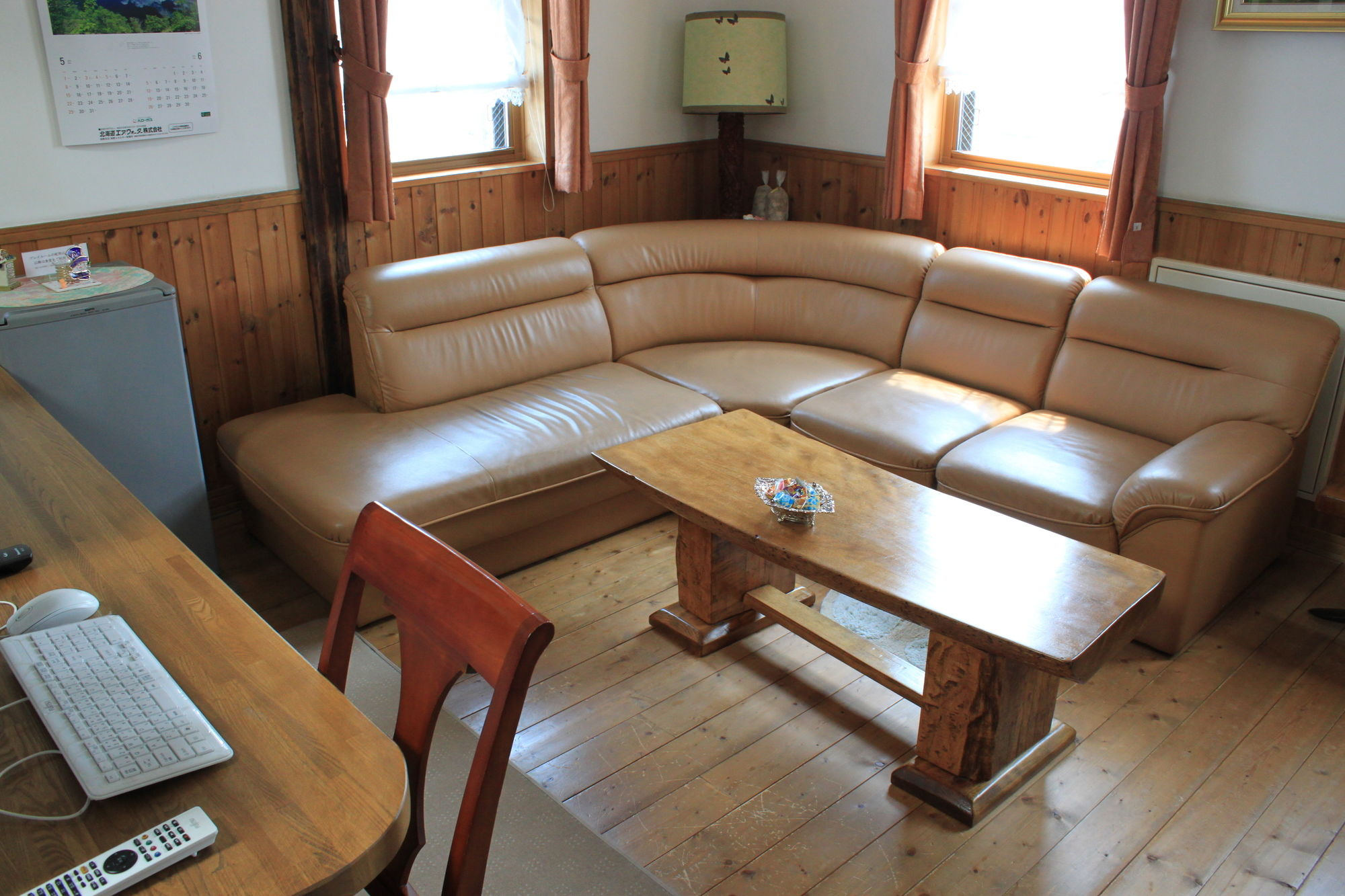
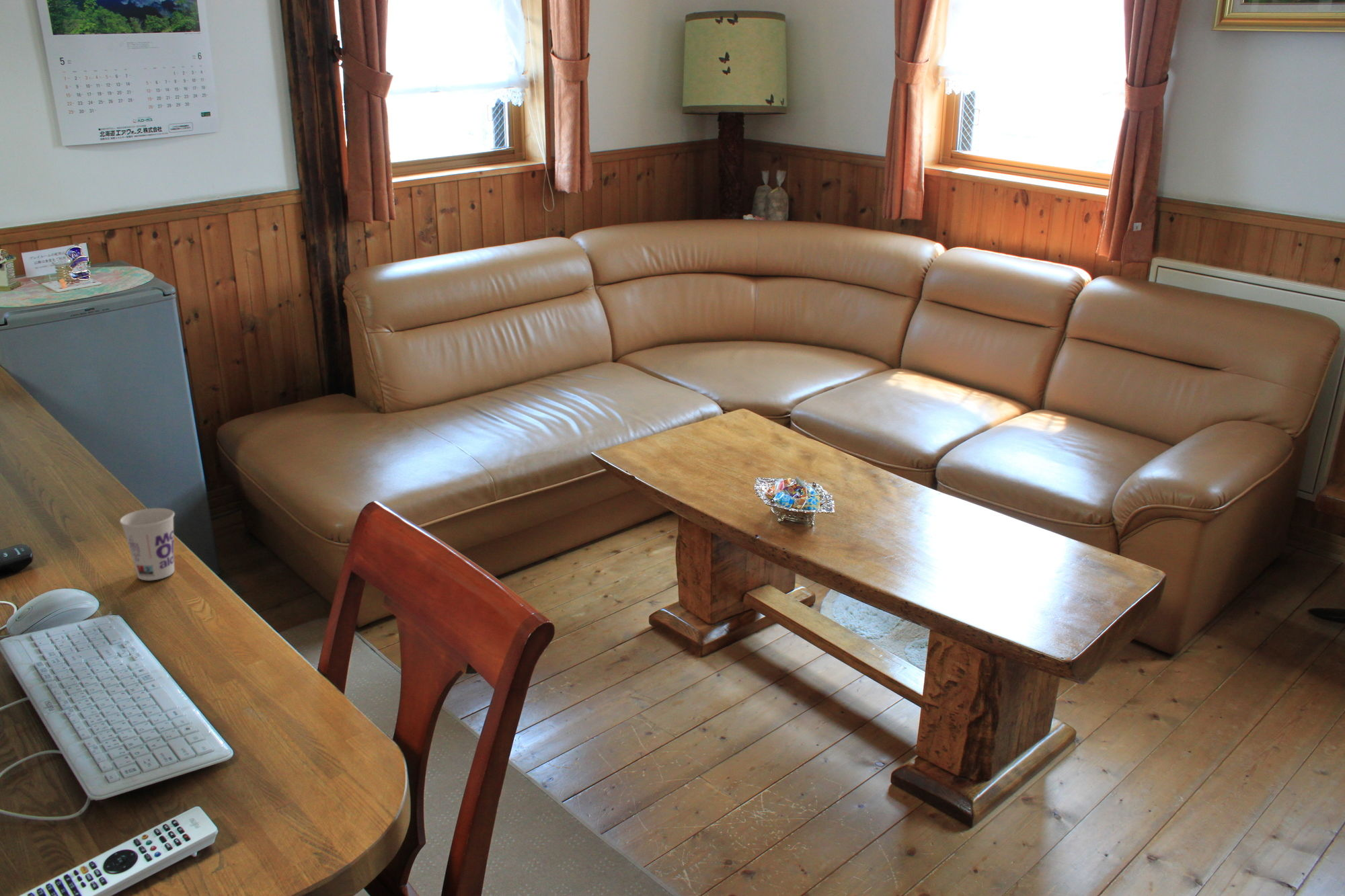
+ cup [119,507,176,581]
